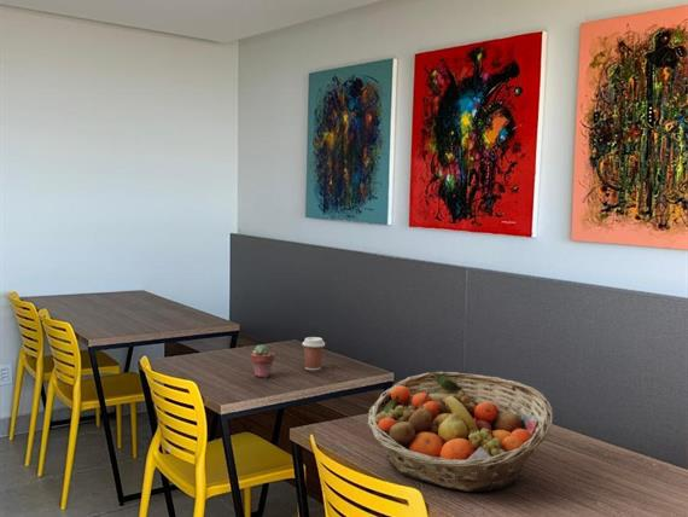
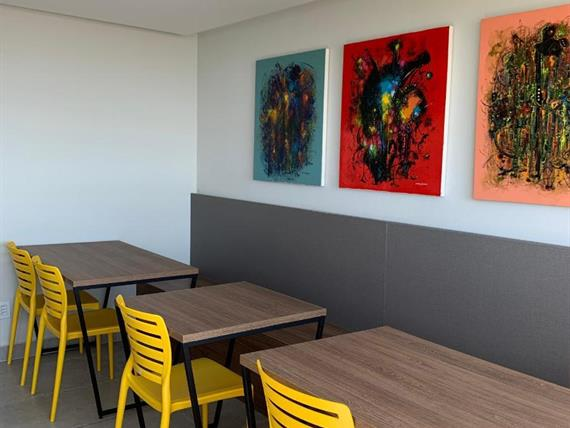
- coffee cup [302,336,326,371]
- fruit basket [366,371,554,493]
- potted succulent [250,344,276,379]
